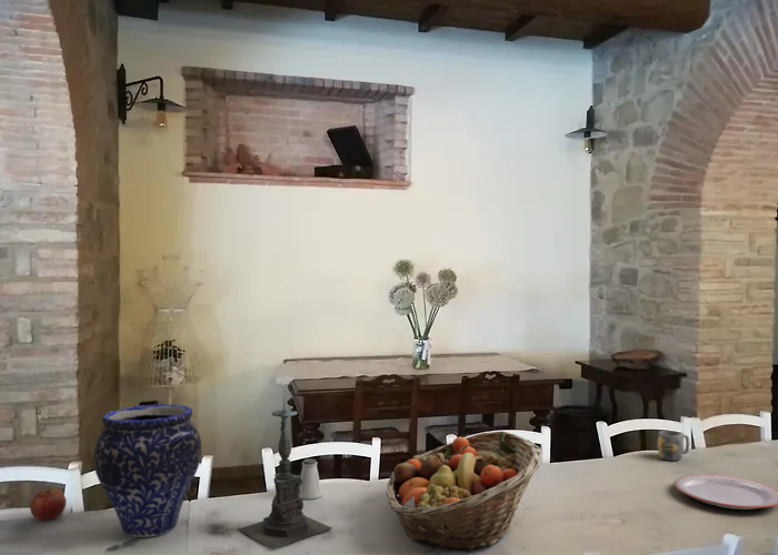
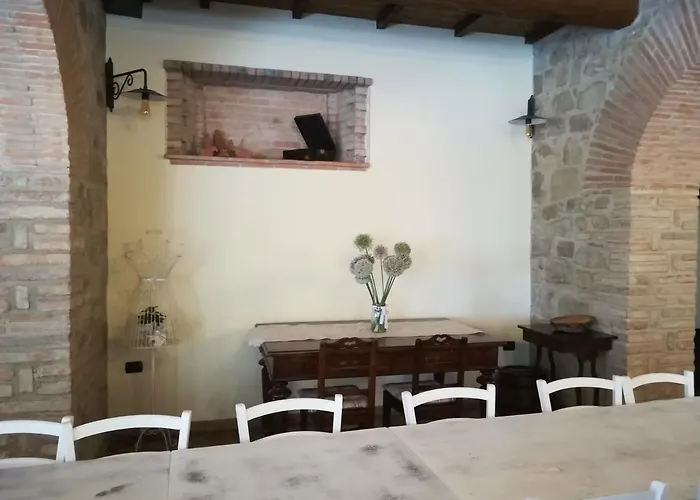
- saltshaker [299,457,323,500]
- candle holder [237,398,333,549]
- plate [674,473,778,511]
- mug [656,430,690,462]
- fruit basket [386,430,543,554]
- vase [93,403,202,538]
- apple [29,484,67,522]
